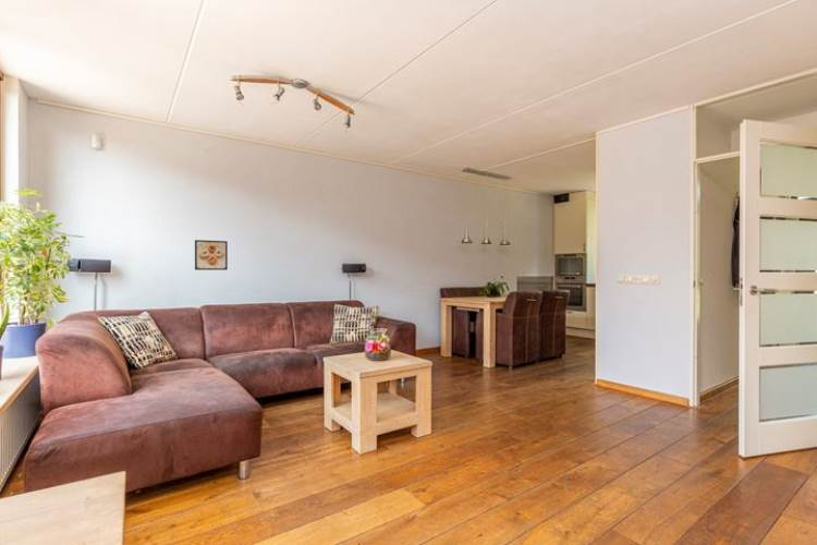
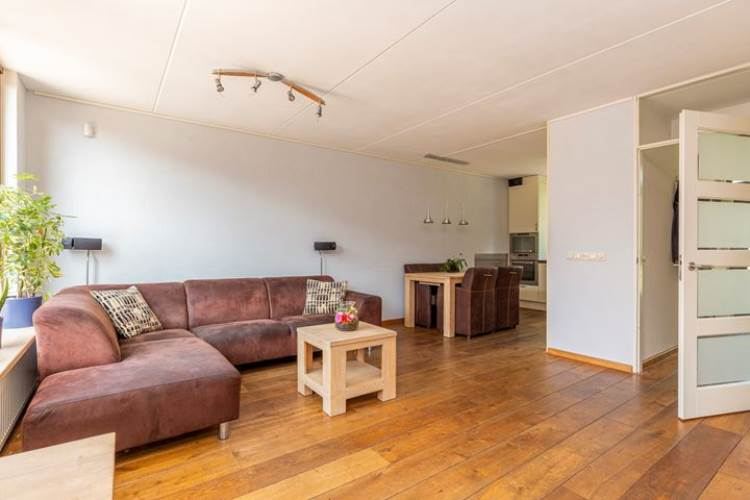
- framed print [194,239,229,271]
